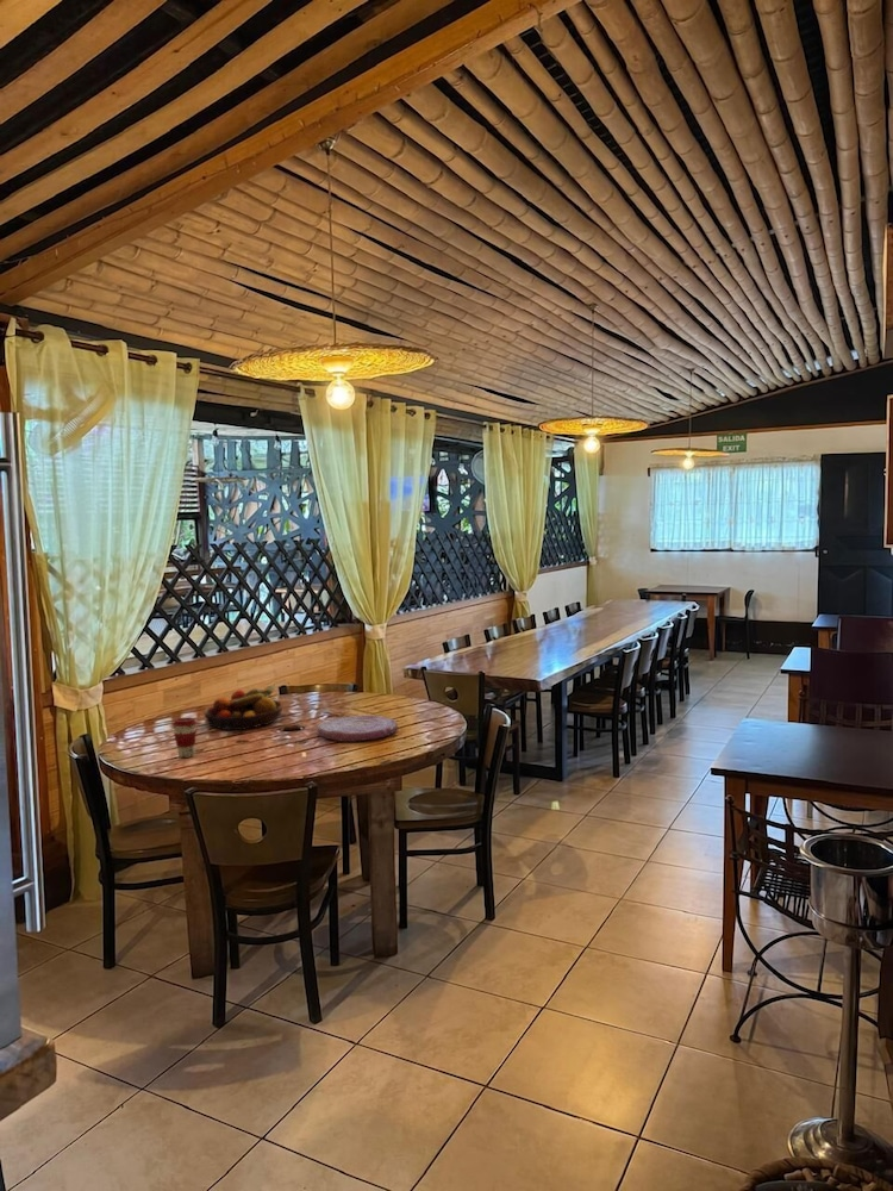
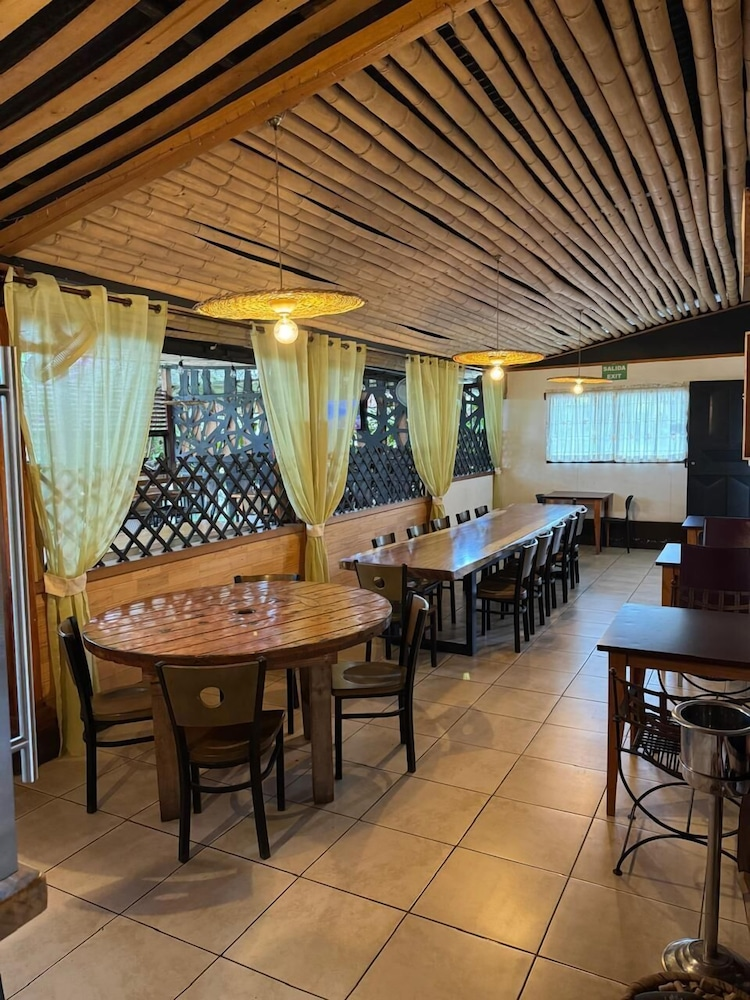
- fruit bowl [204,684,283,731]
- coffee cup [171,716,198,759]
- plate [316,715,399,743]
